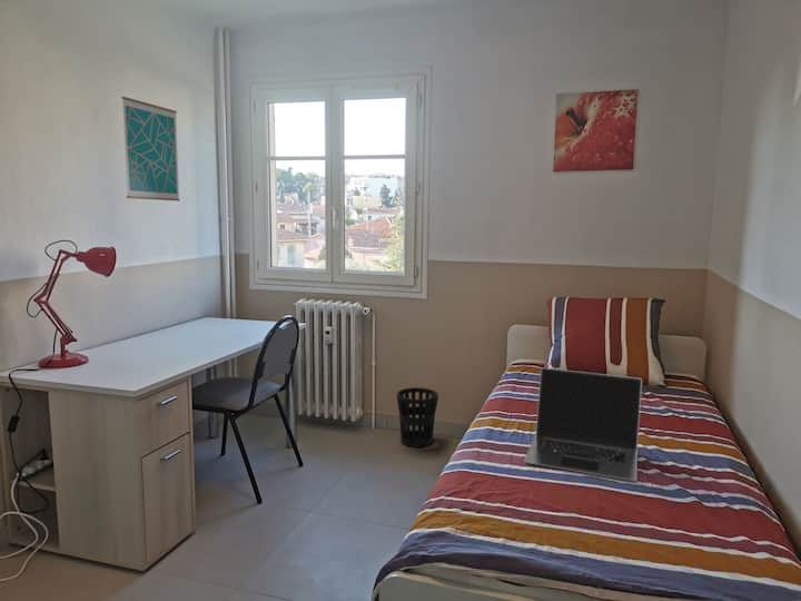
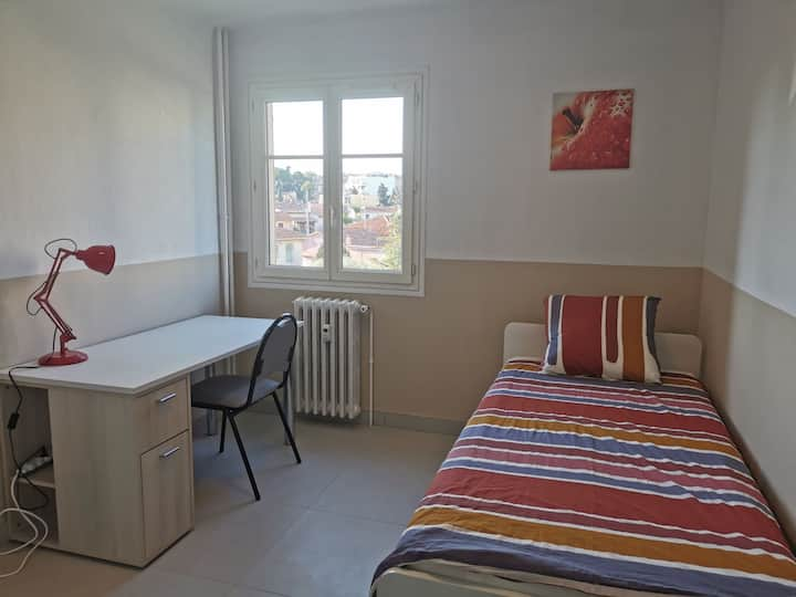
- wastebasket [396,386,439,447]
- wall art [121,96,181,203]
- laptop [523,366,643,482]
